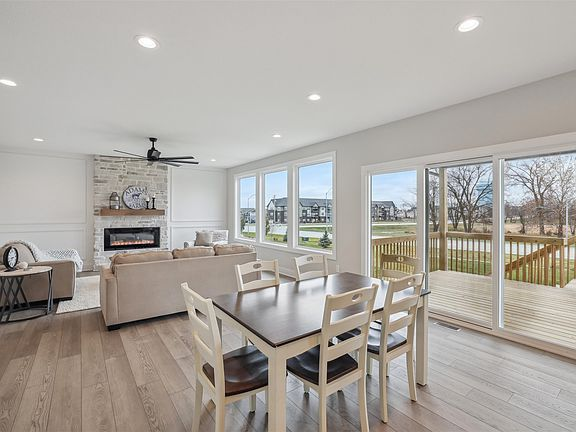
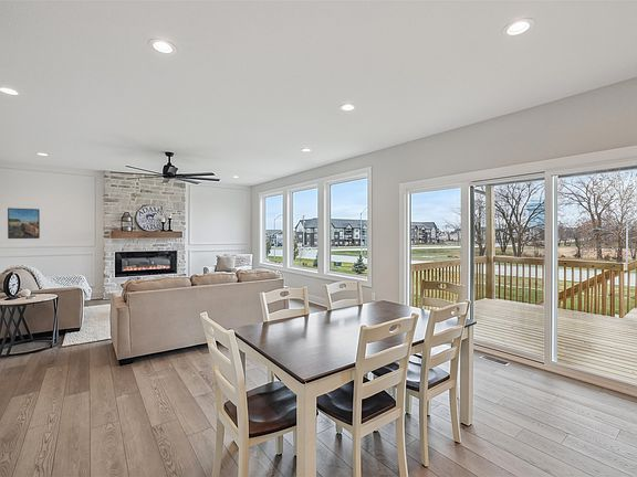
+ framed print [7,206,41,240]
